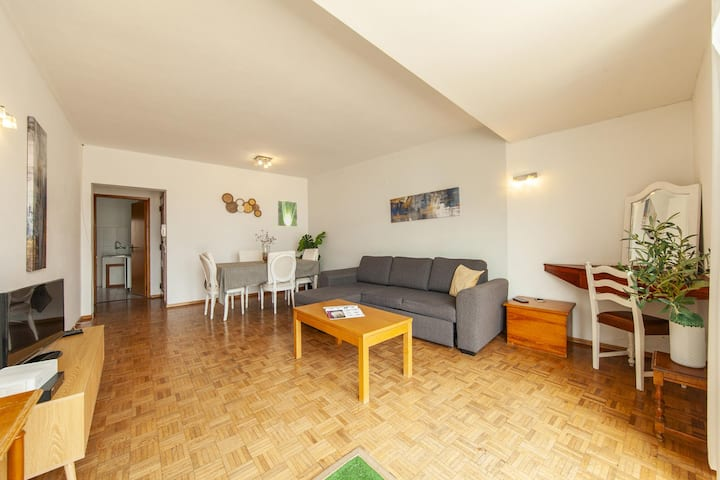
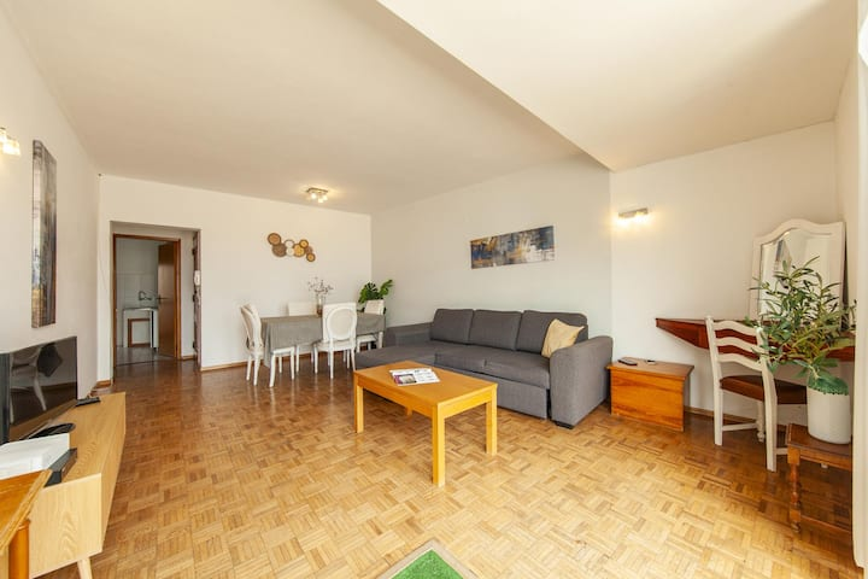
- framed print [276,199,298,228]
